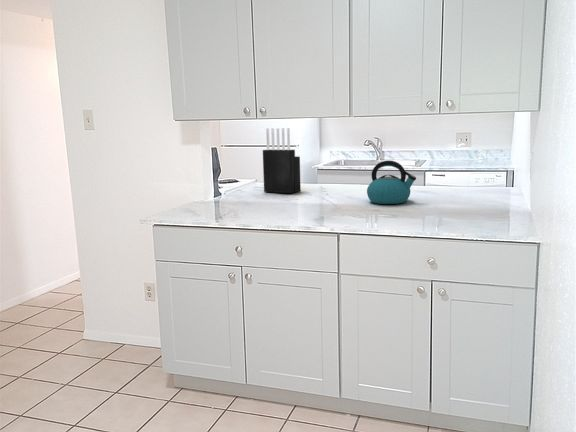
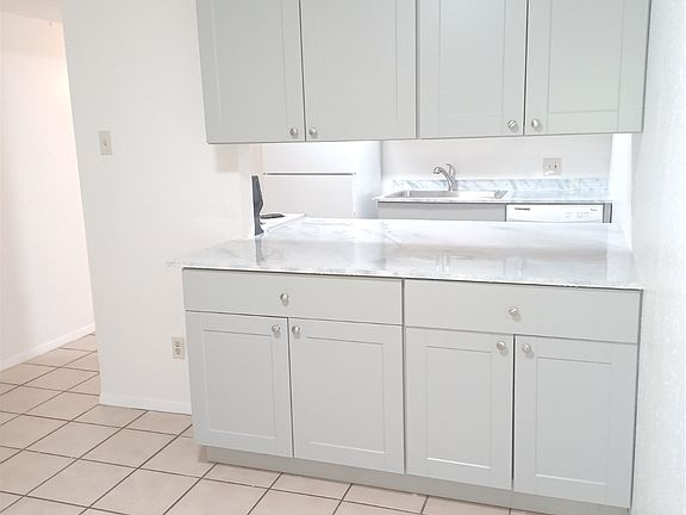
- kettle [366,160,417,205]
- knife block [262,127,302,194]
